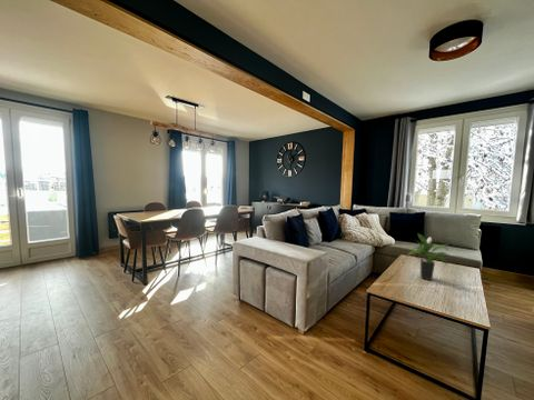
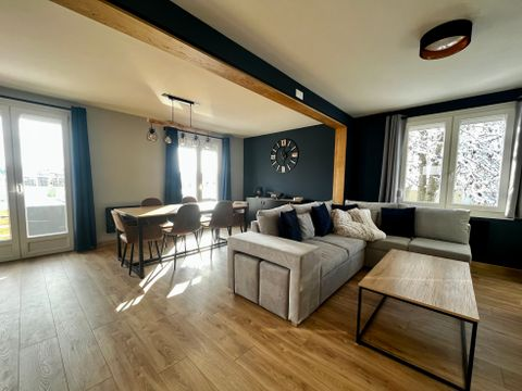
- potted plant [406,232,453,281]
